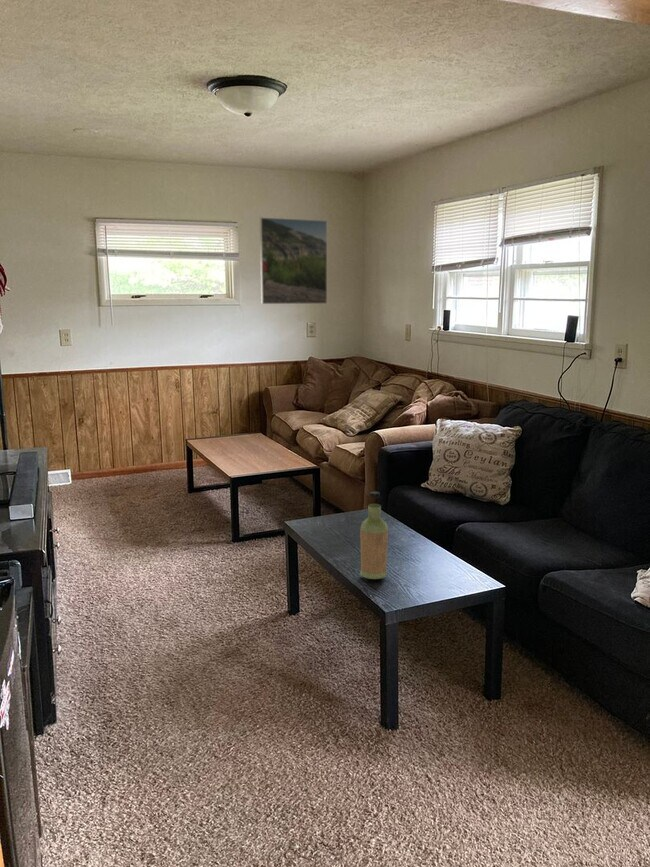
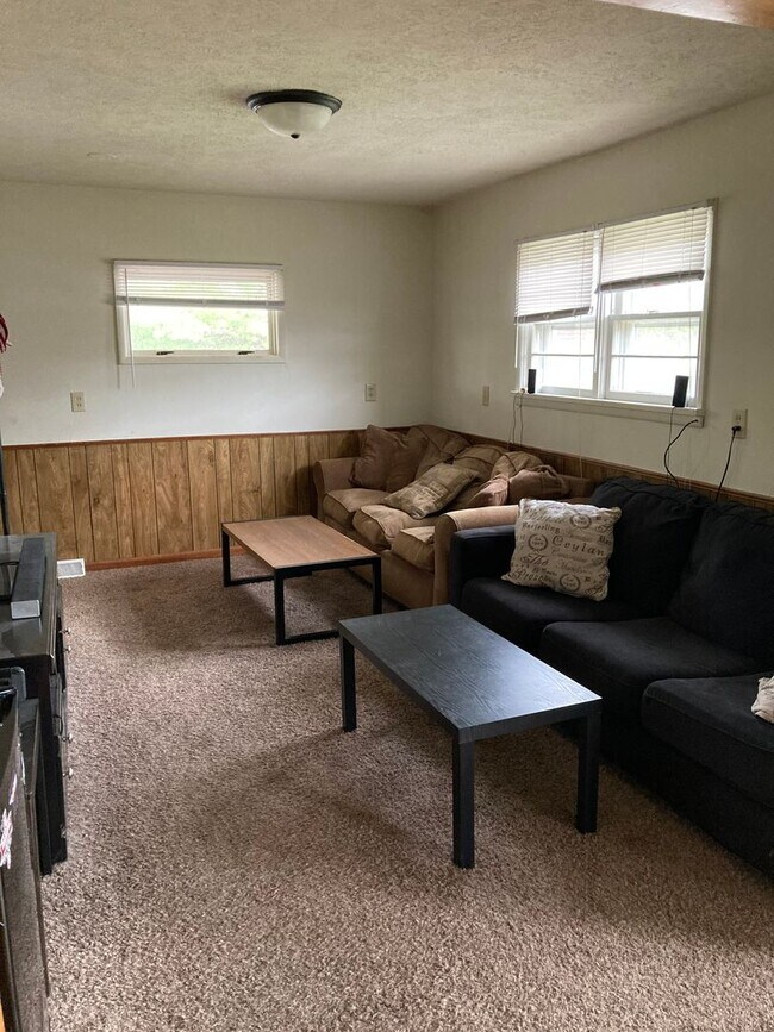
- bottle [359,490,389,580]
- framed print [259,216,328,305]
